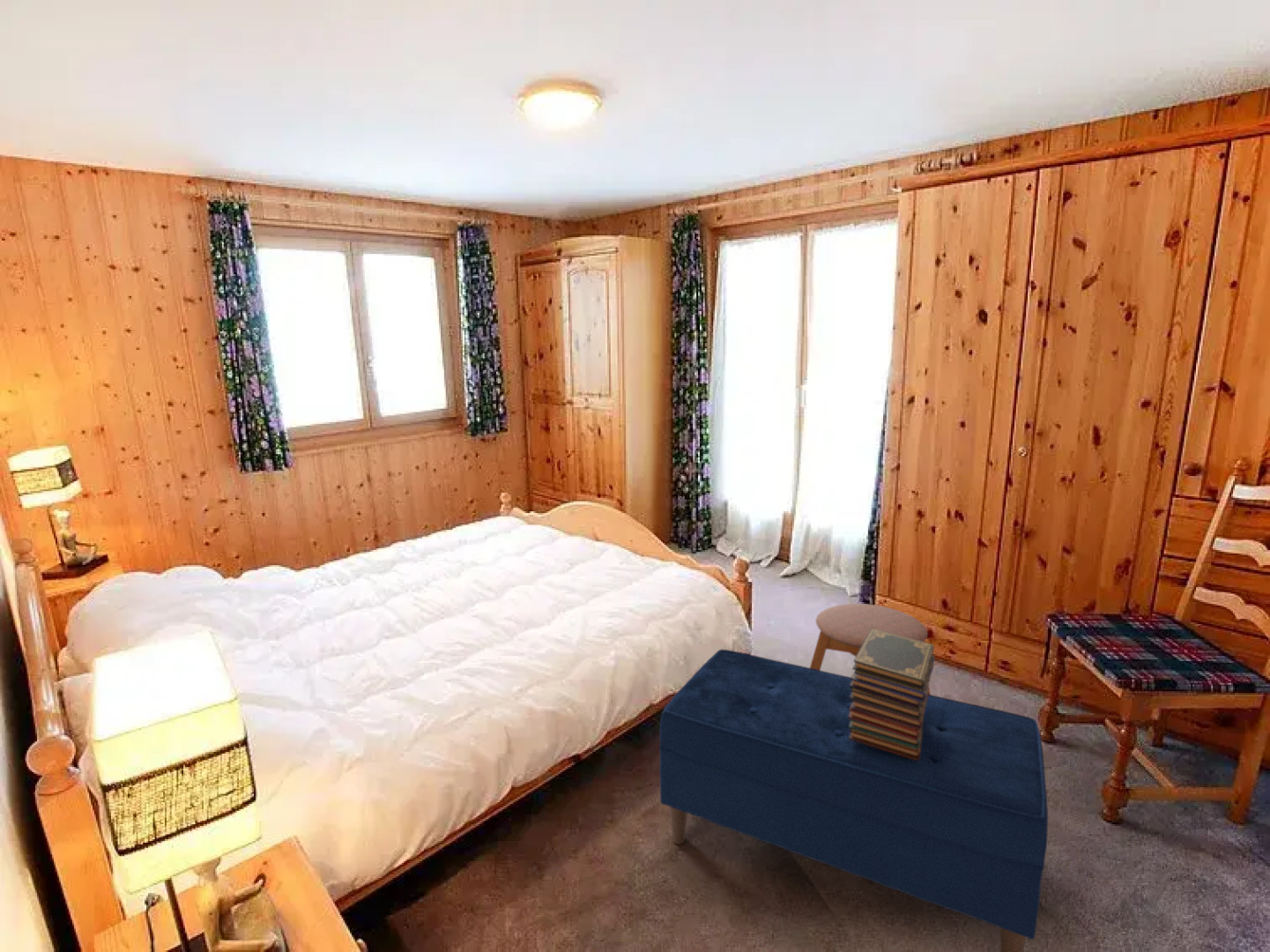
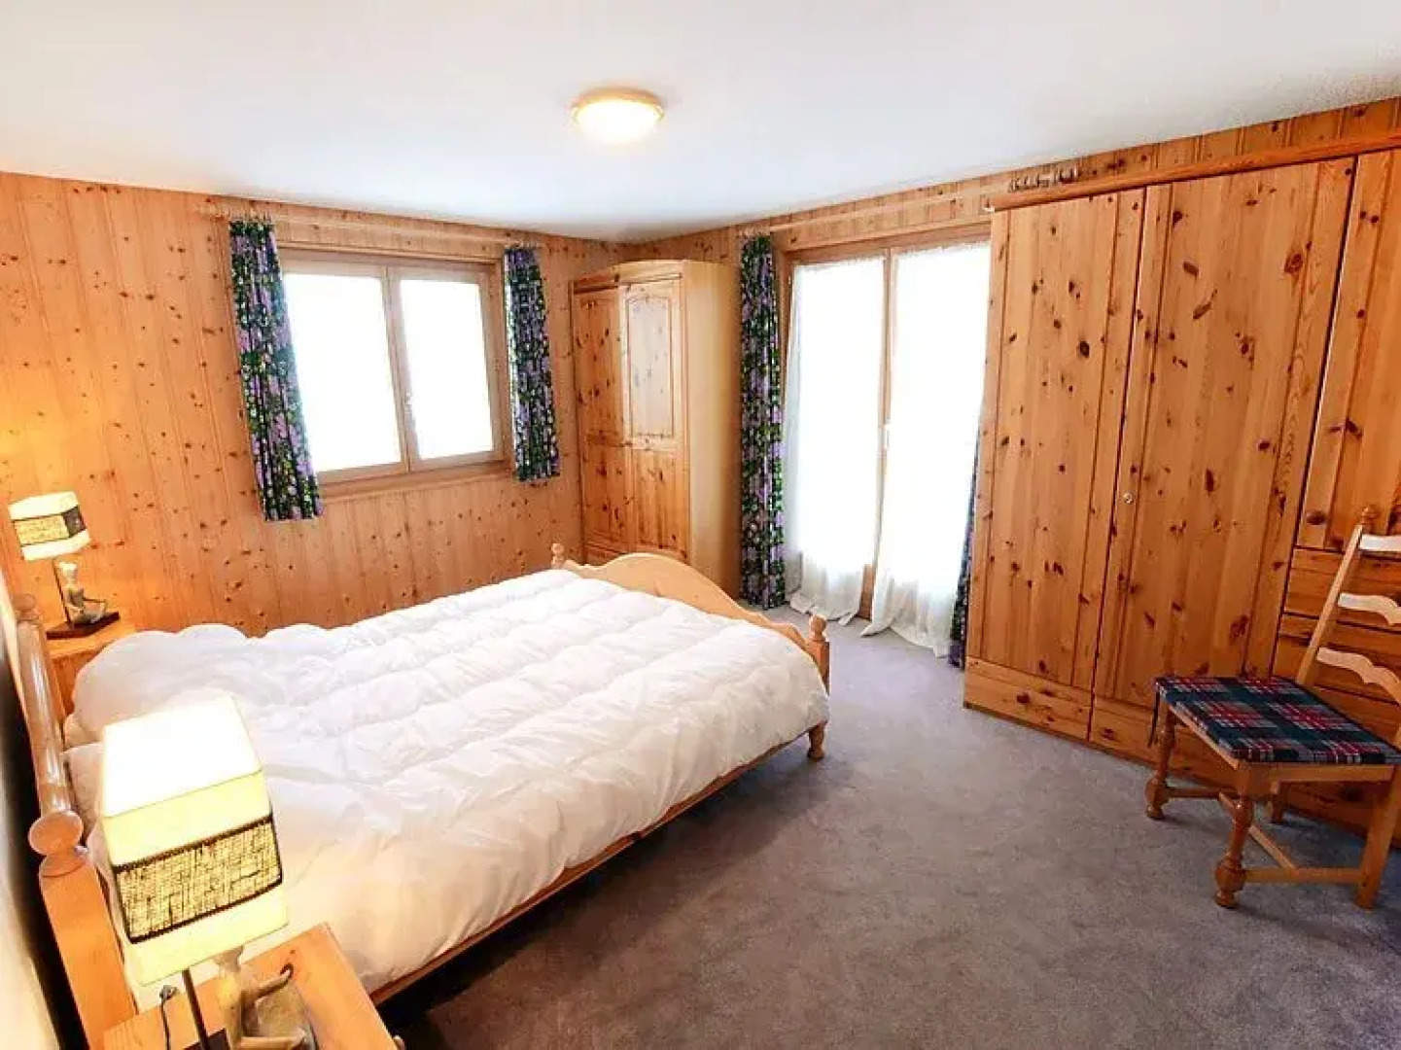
- book stack [848,628,936,761]
- stool [809,603,932,695]
- bench [658,649,1049,952]
